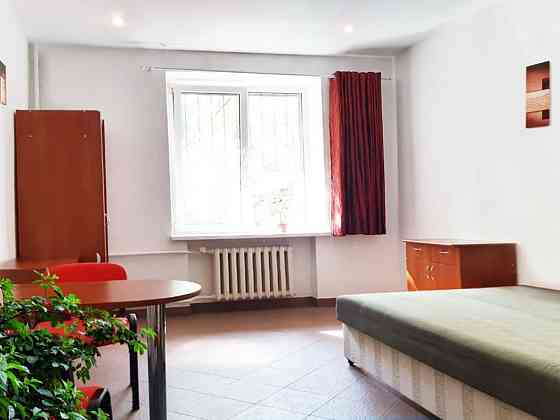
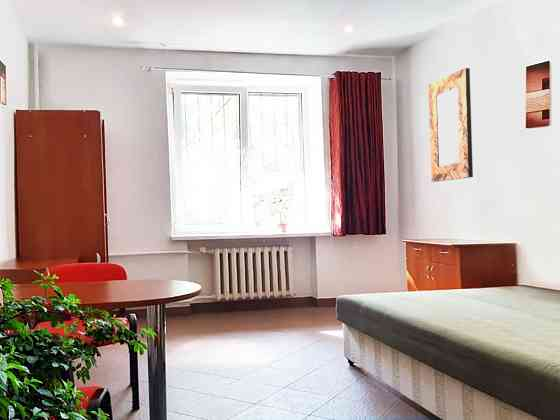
+ home mirror [428,67,474,183]
